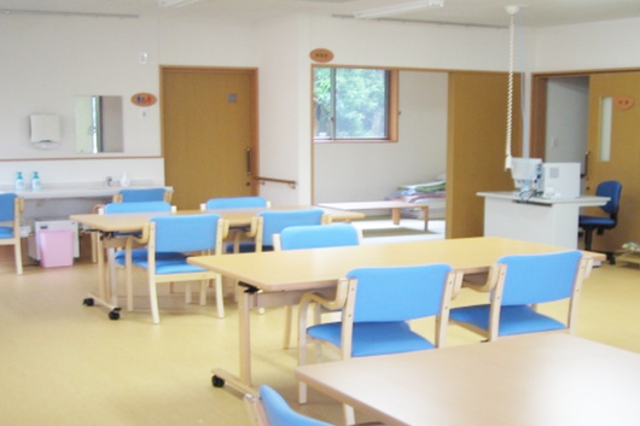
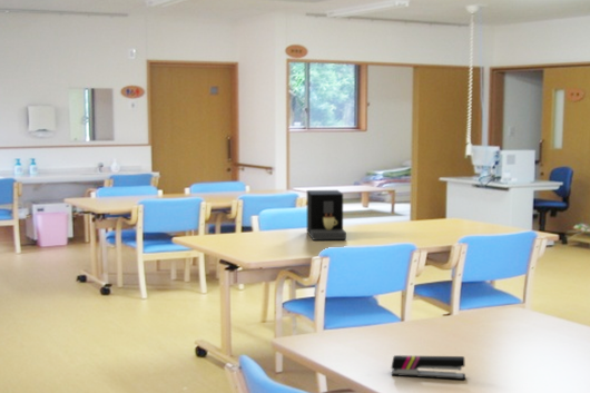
+ stapler [390,354,466,381]
+ coffee maker [306,189,347,242]
